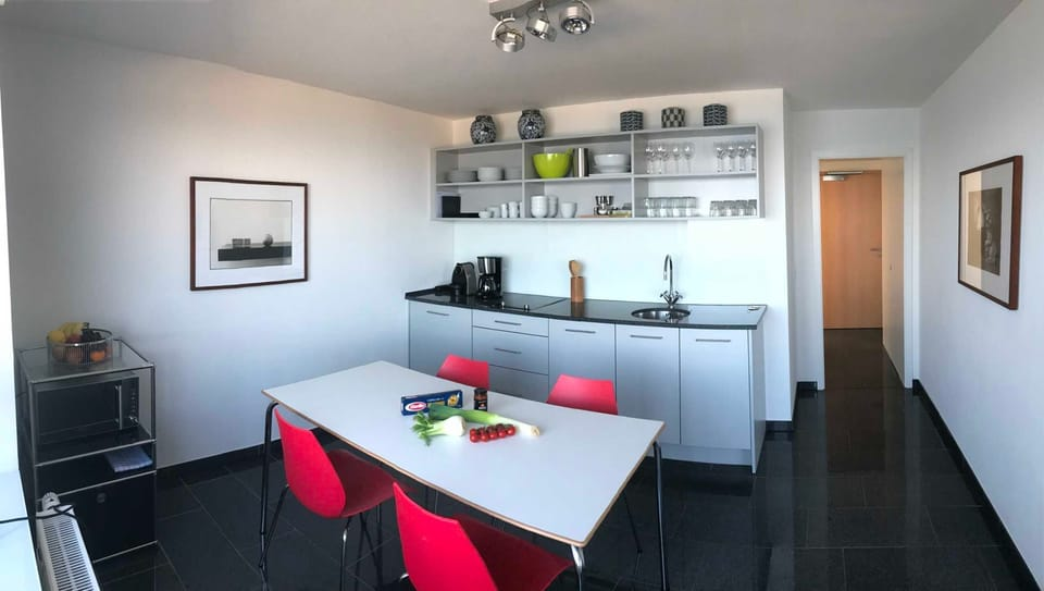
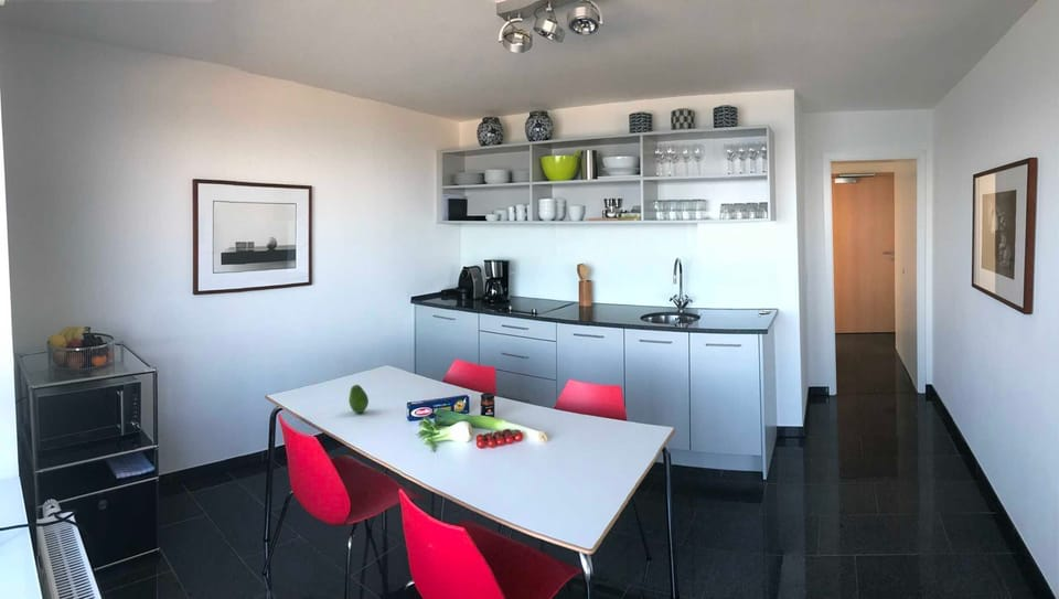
+ fruit [347,384,370,414]
